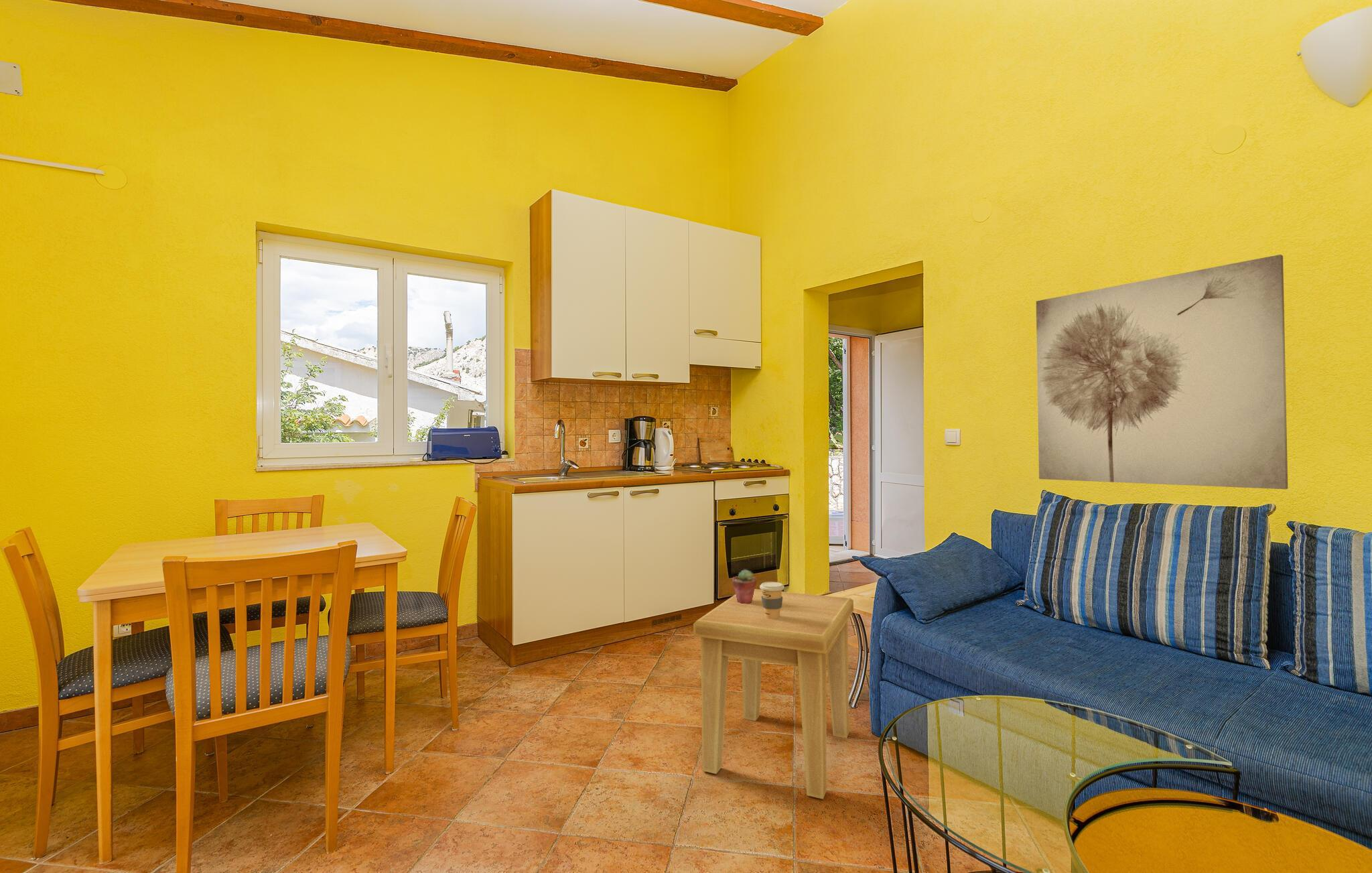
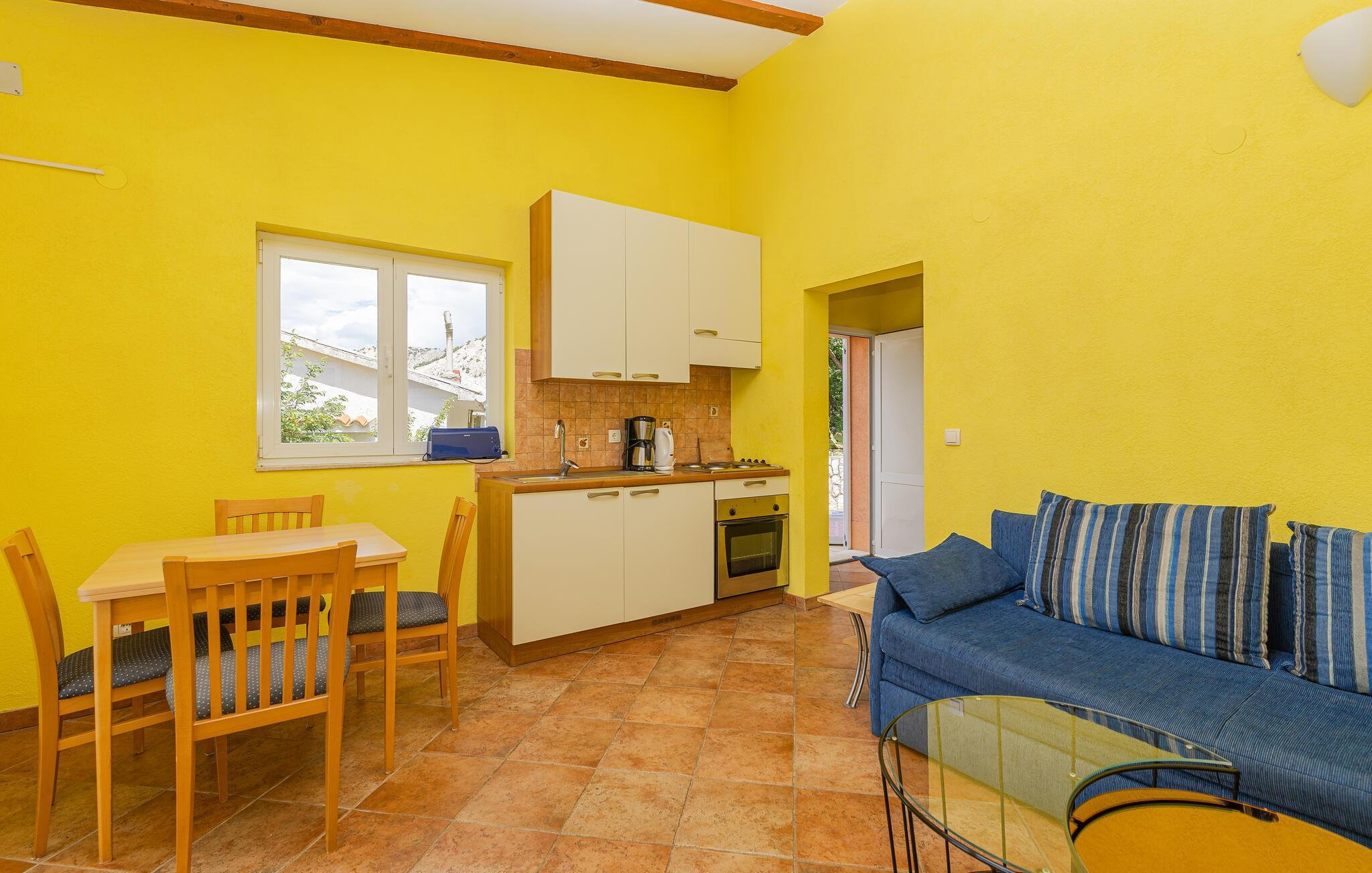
- wall art [1036,254,1288,490]
- side table [693,588,854,800]
- potted succulent [732,569,758,604]
- coffee cup [759,582,785,619]
